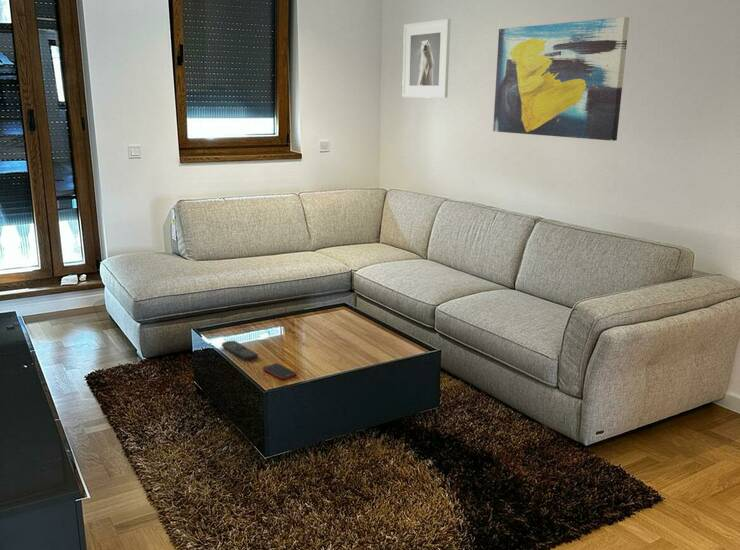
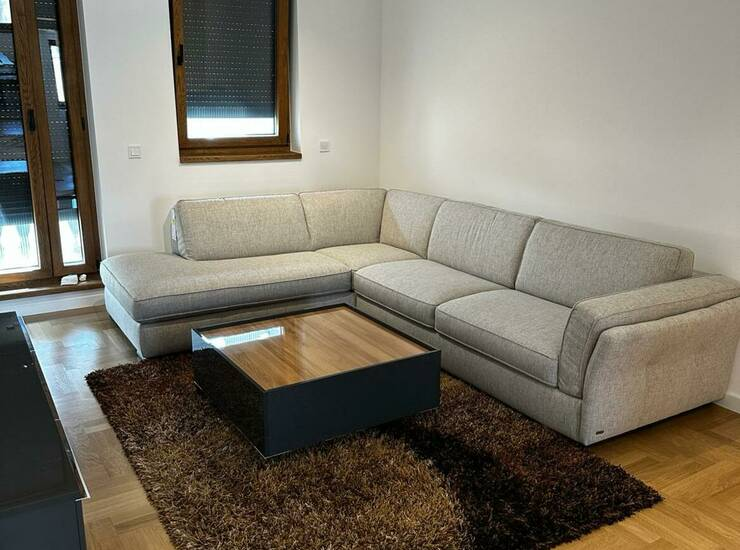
- wall art [492,16,630,142]
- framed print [401,18,452,99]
- cell phone [261,362,298,381]
- remote control [221,340,259,361]
